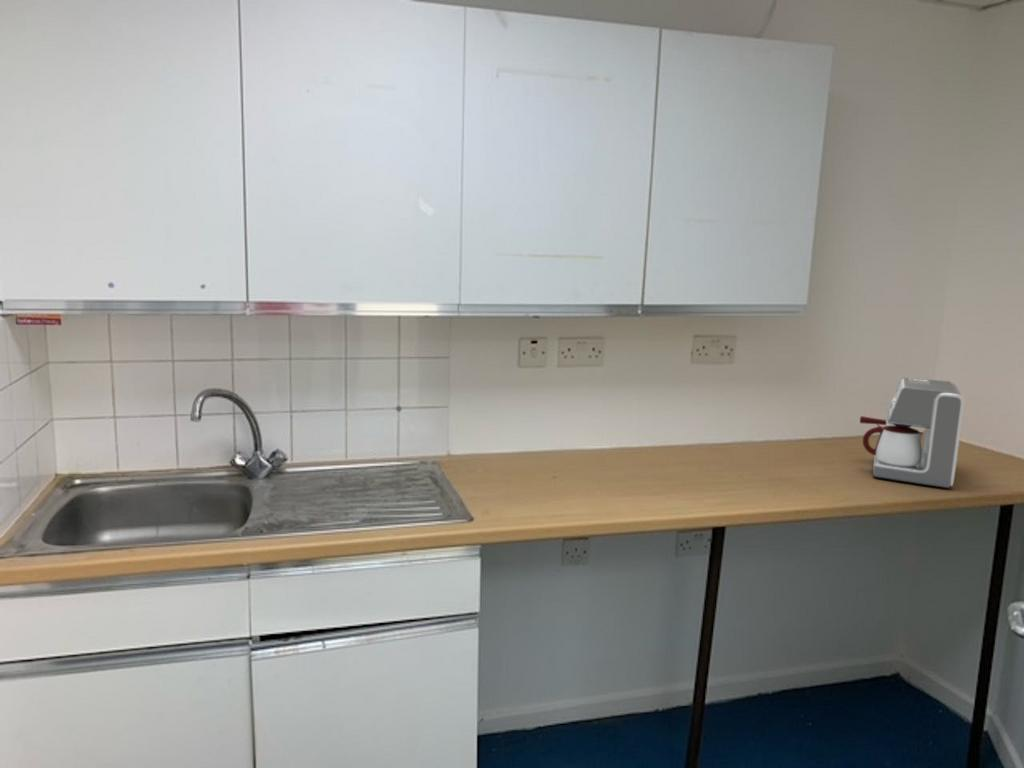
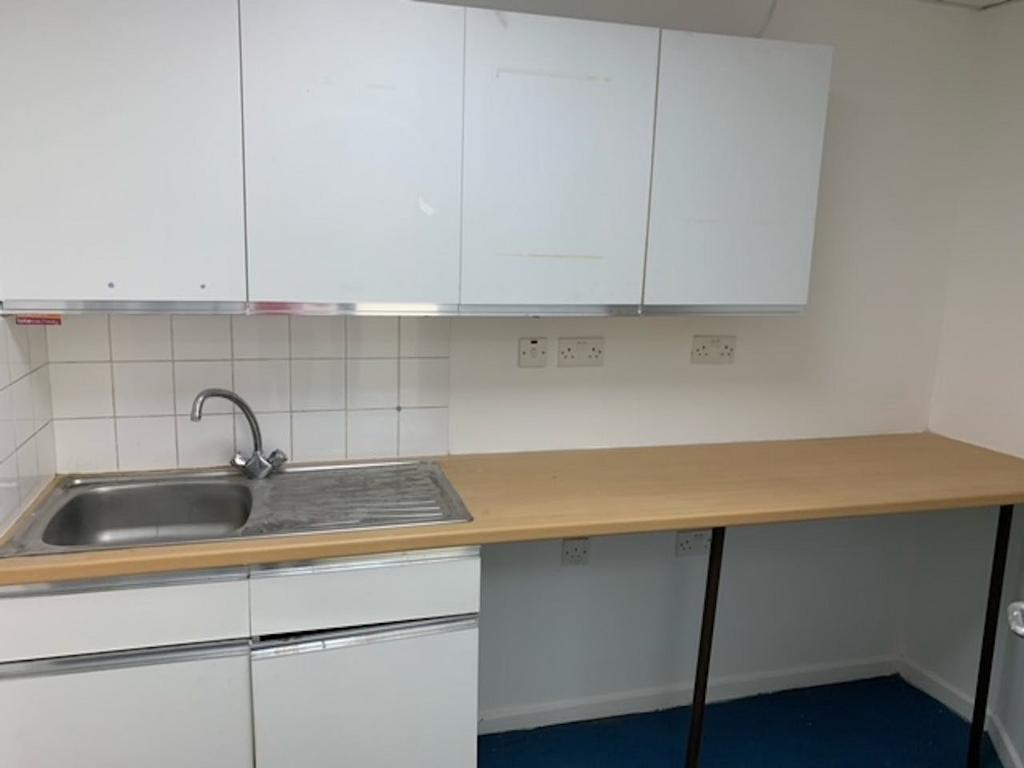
- coffee maker [859,377,965,489]
